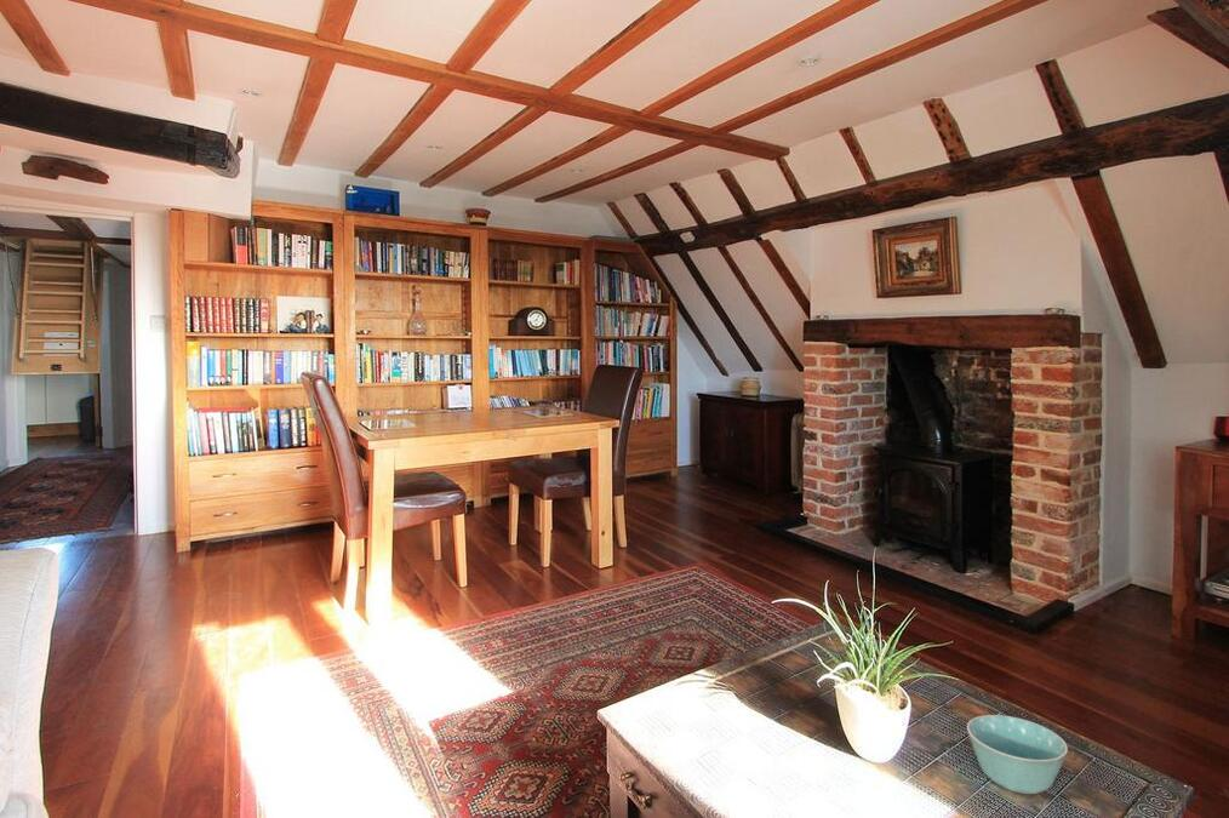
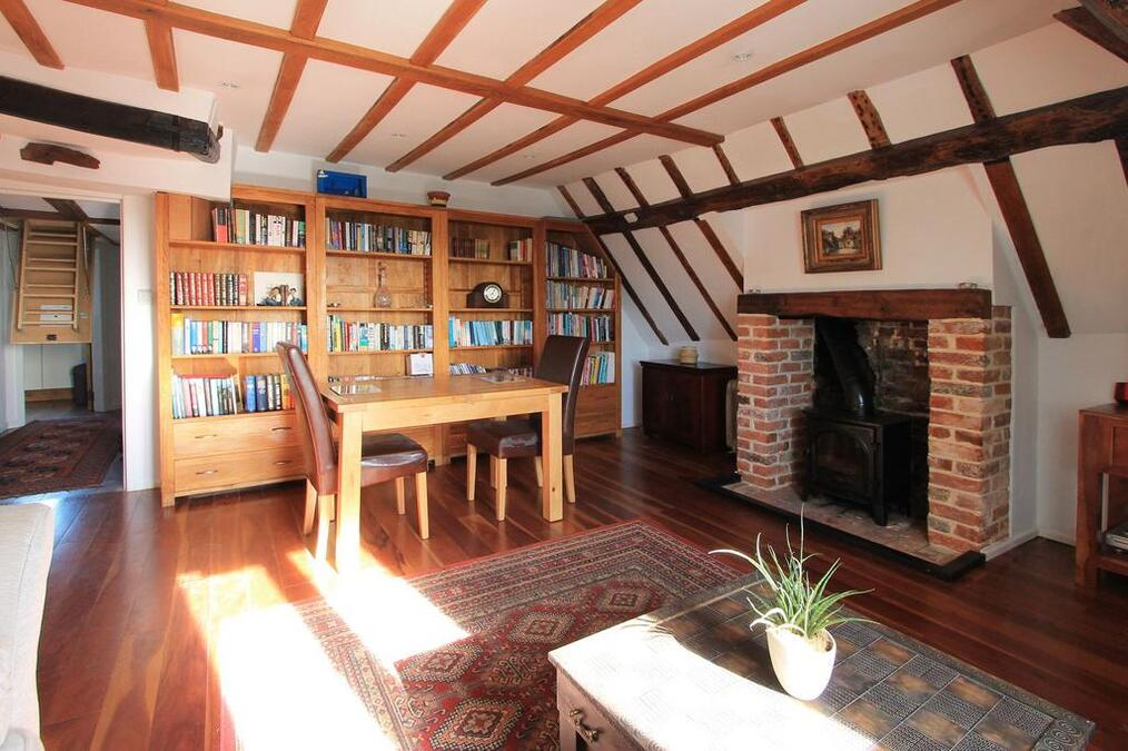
- bowl [966,714,1069,795]
